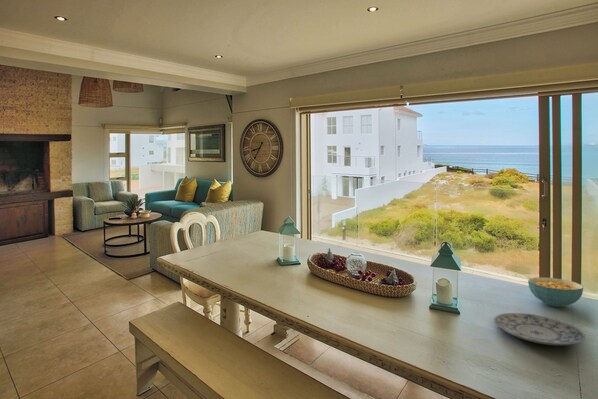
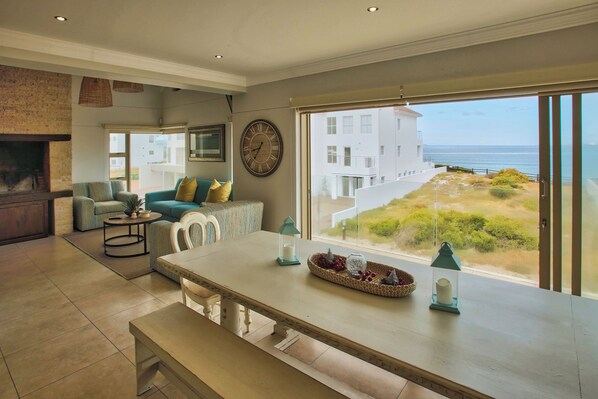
- plate [493,312,586,346]
- cereal bowl [527,276,584,308]
